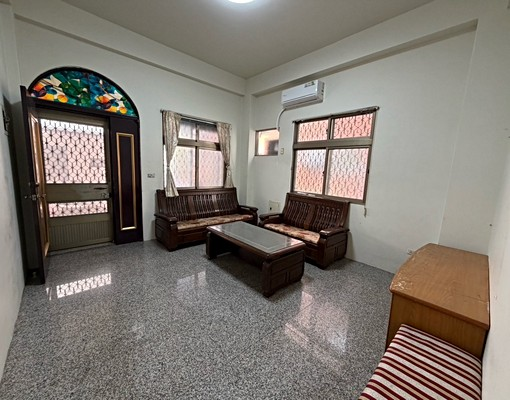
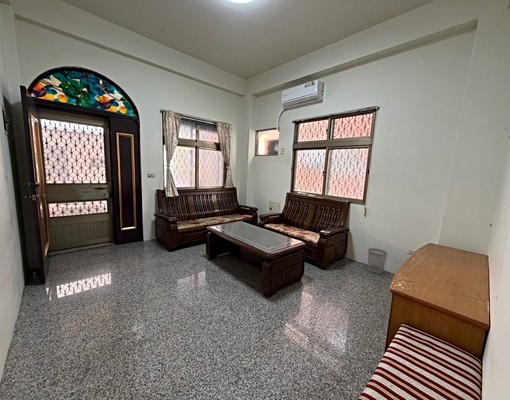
+ wastebasket [367,247,388,275]
